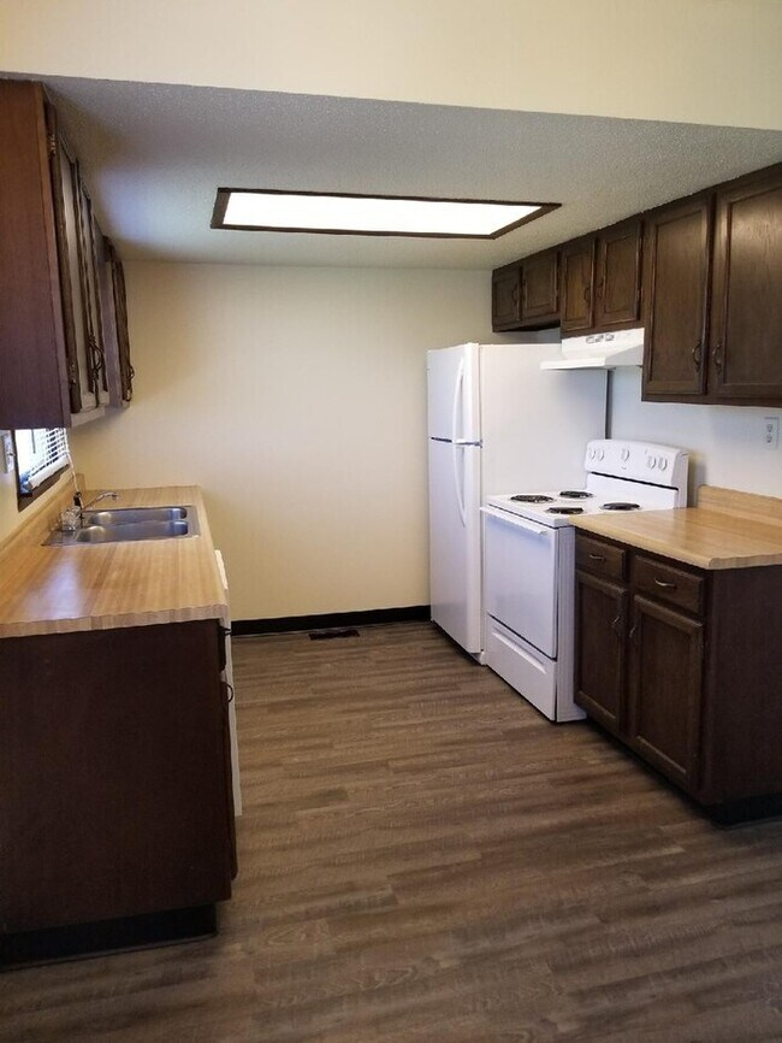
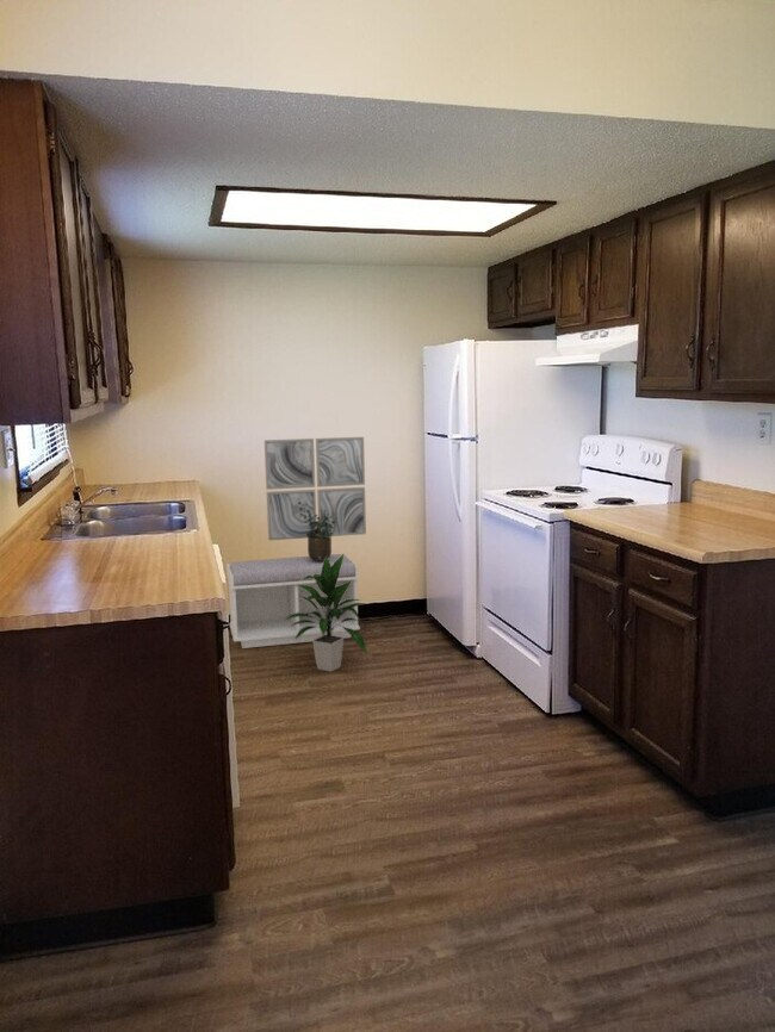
+ potted plant [298,502,335,561]
+ indoor plant [283,553,367,672]
+ bench [225,553,361,649]
+ wall art [264,436,367,541]
